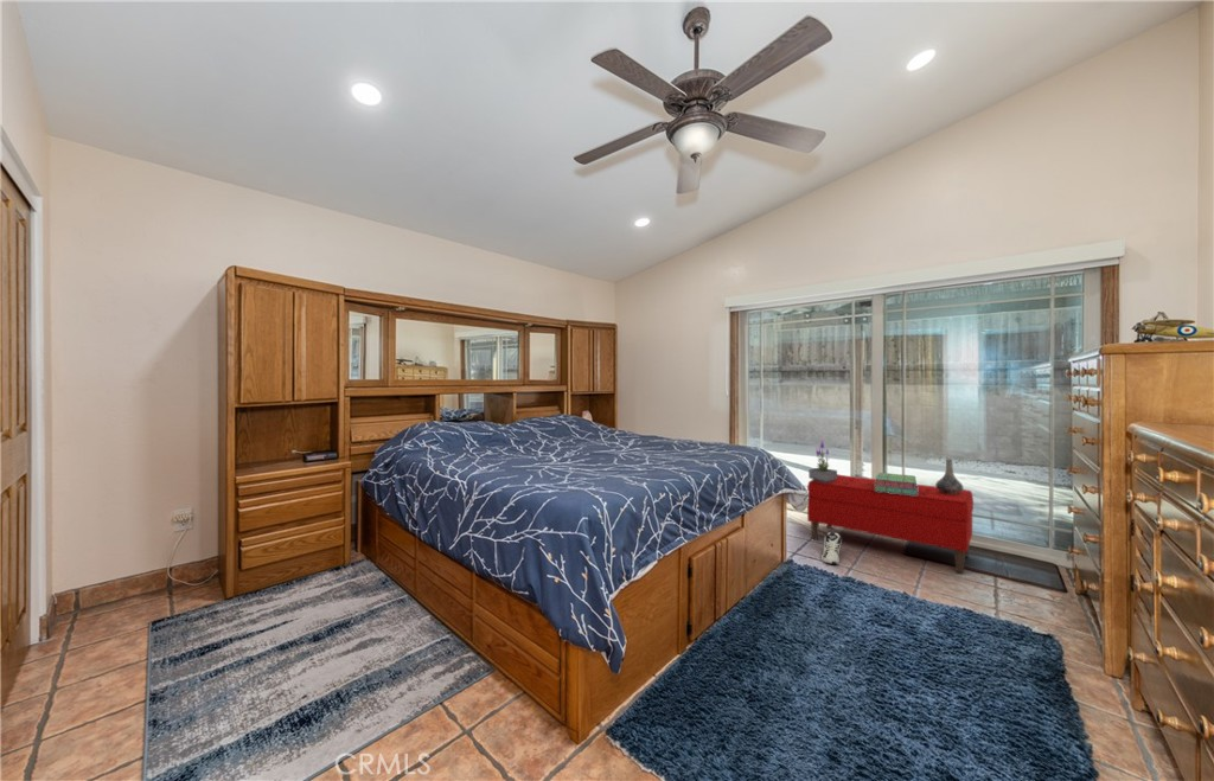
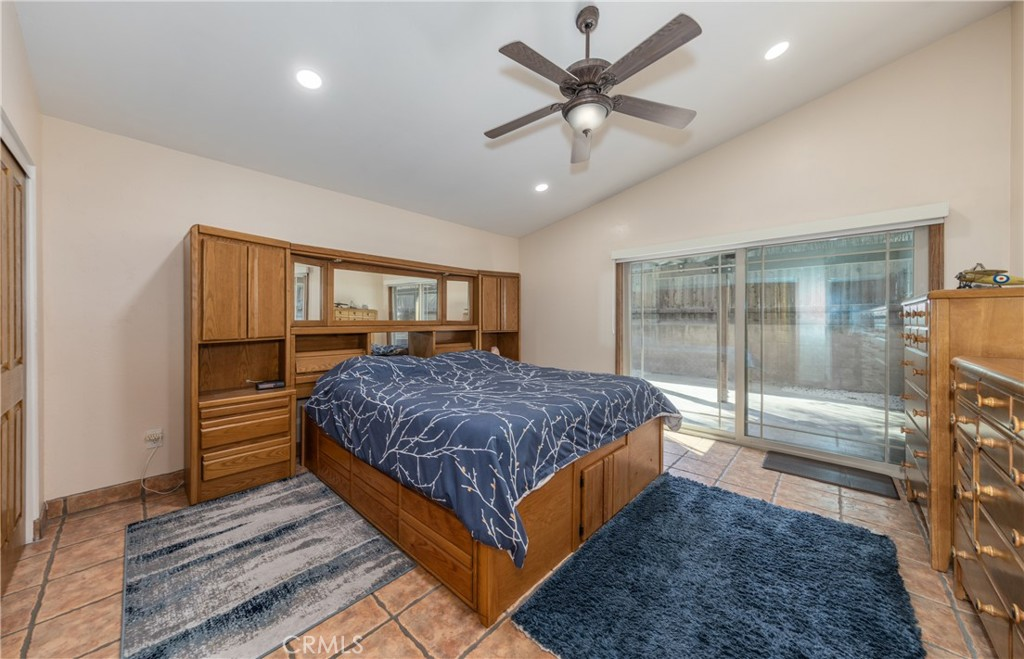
- potted plant [807,436,838,484]
- bench [806,473,975,574]
- sneaker [820,530,843,565]
- stack of books [875,472,918,495]
- decorative vase [934,457,965,494]
